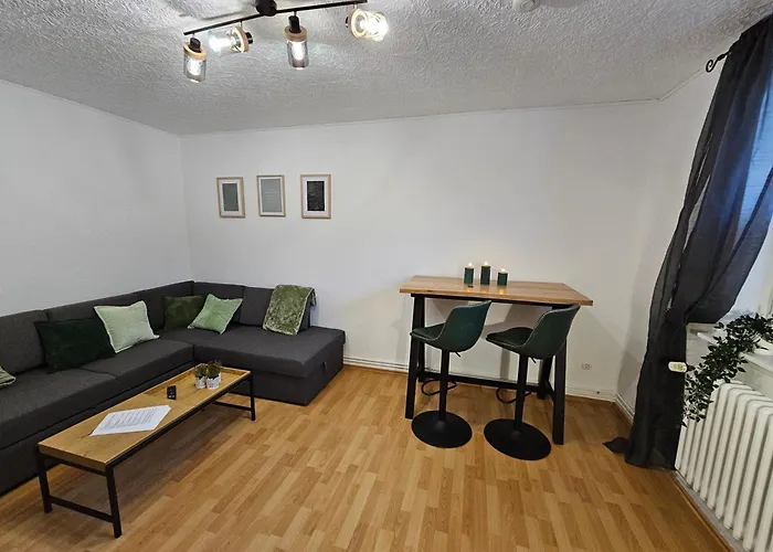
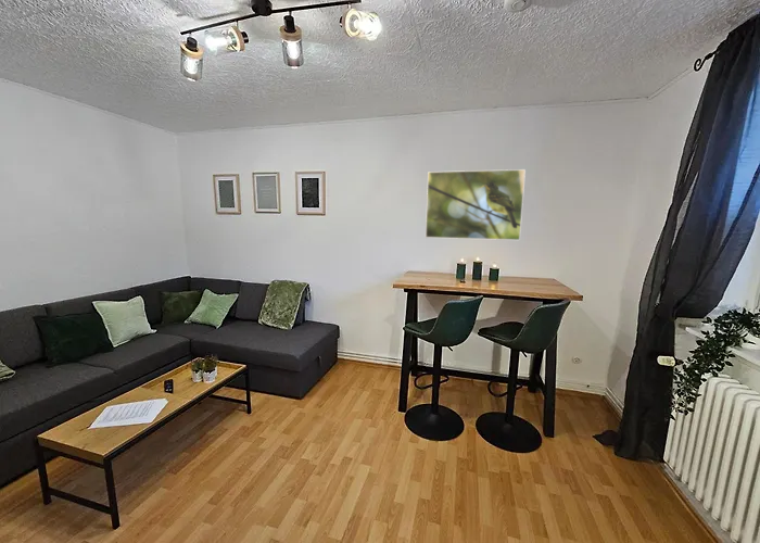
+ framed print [425,168,527,241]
